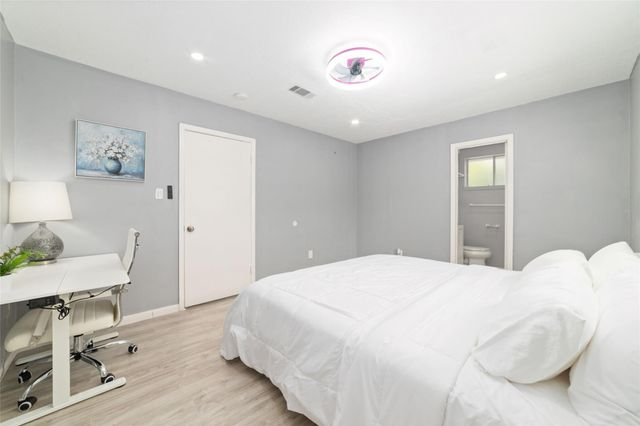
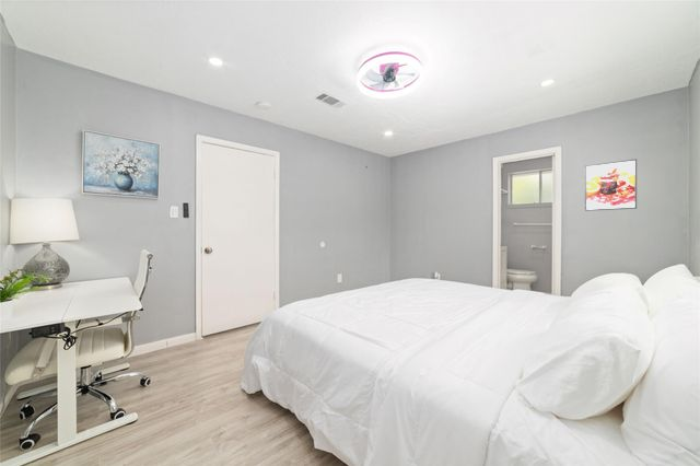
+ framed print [584,158,638,212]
